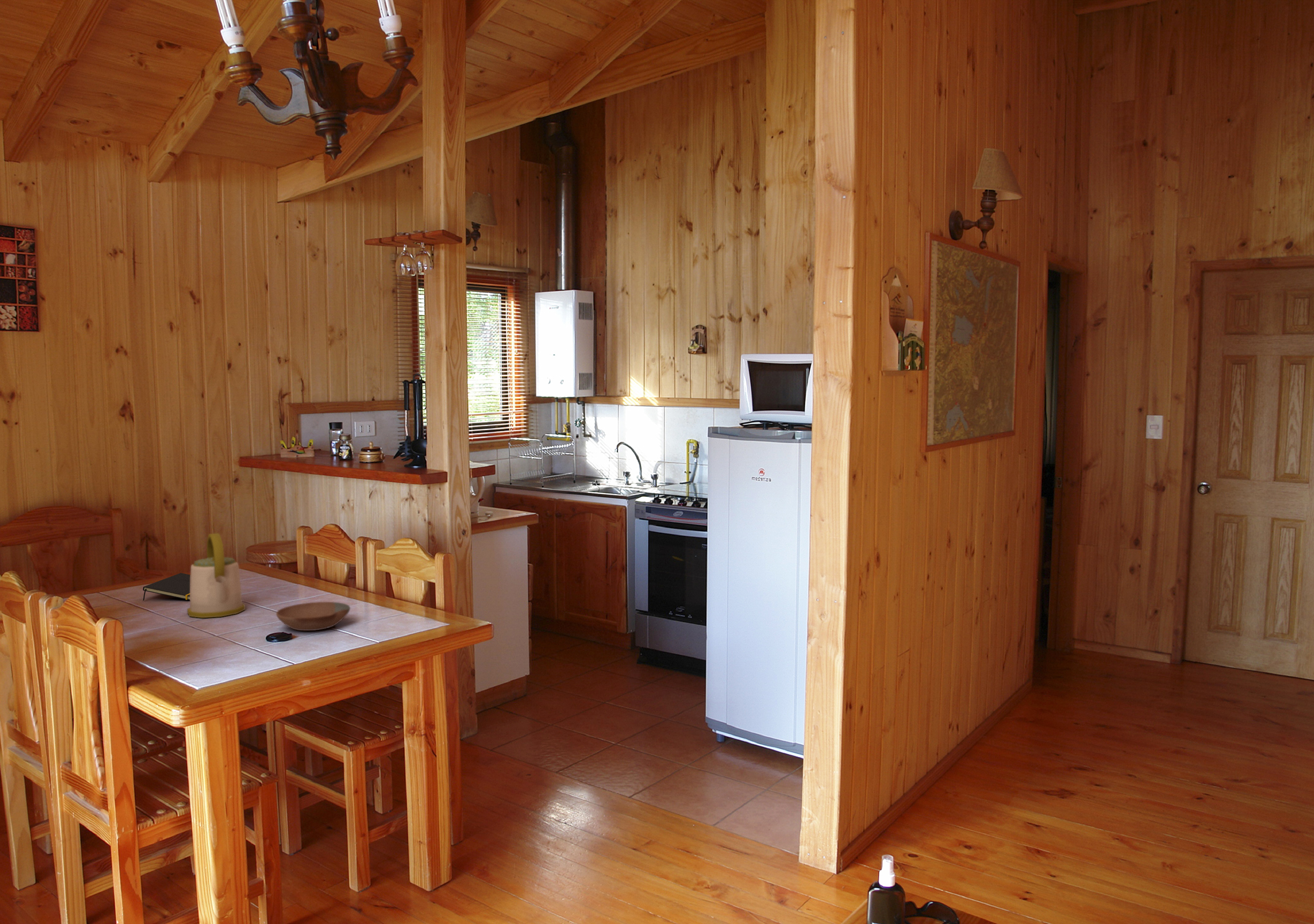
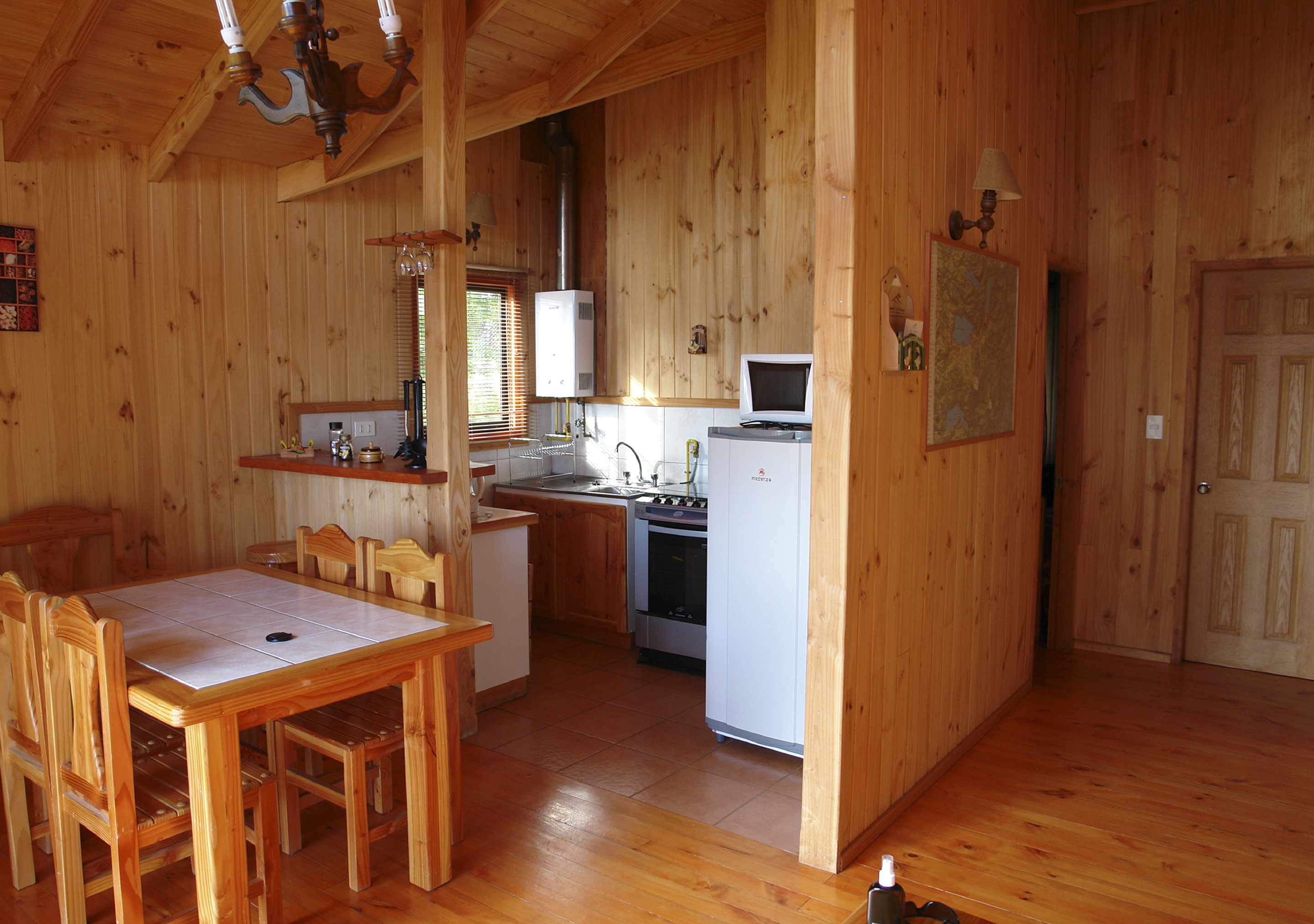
- bowl [276,601,351,631]
- kettle [187,532,246,618]
- notepad [142,573,191,601]
